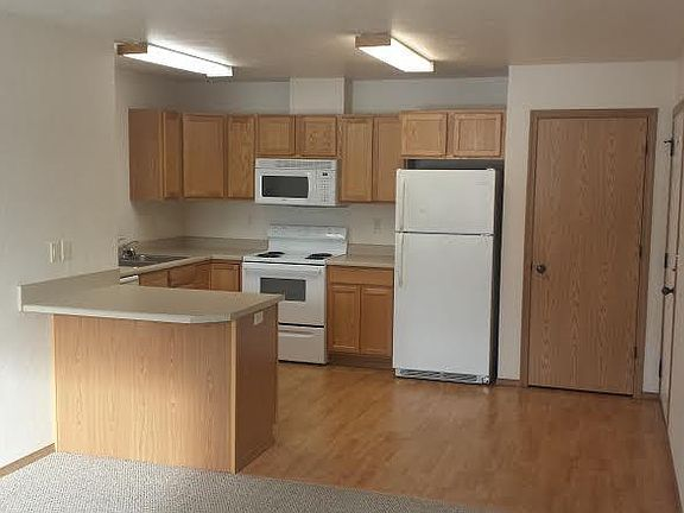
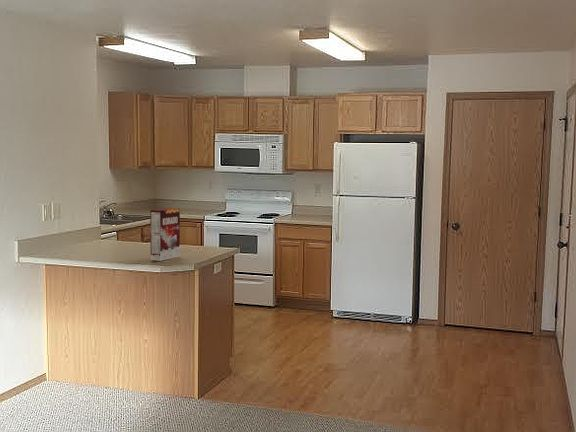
+ cereal box [149,207,181,262]
